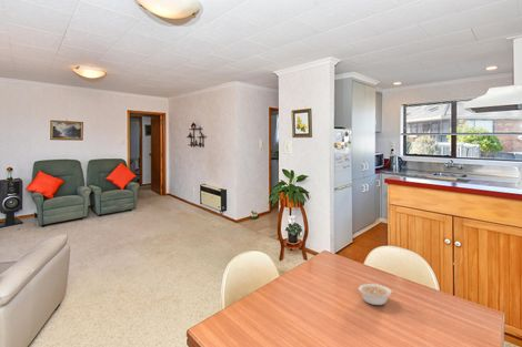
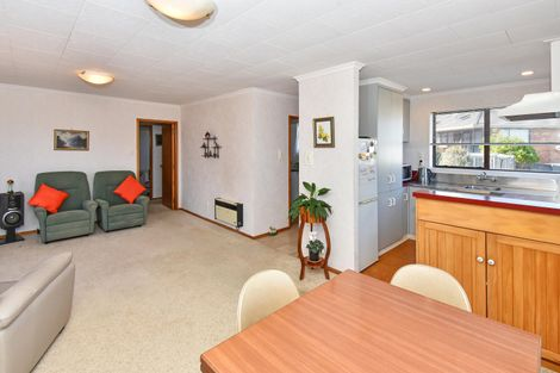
- legume [358,283,400,306]
